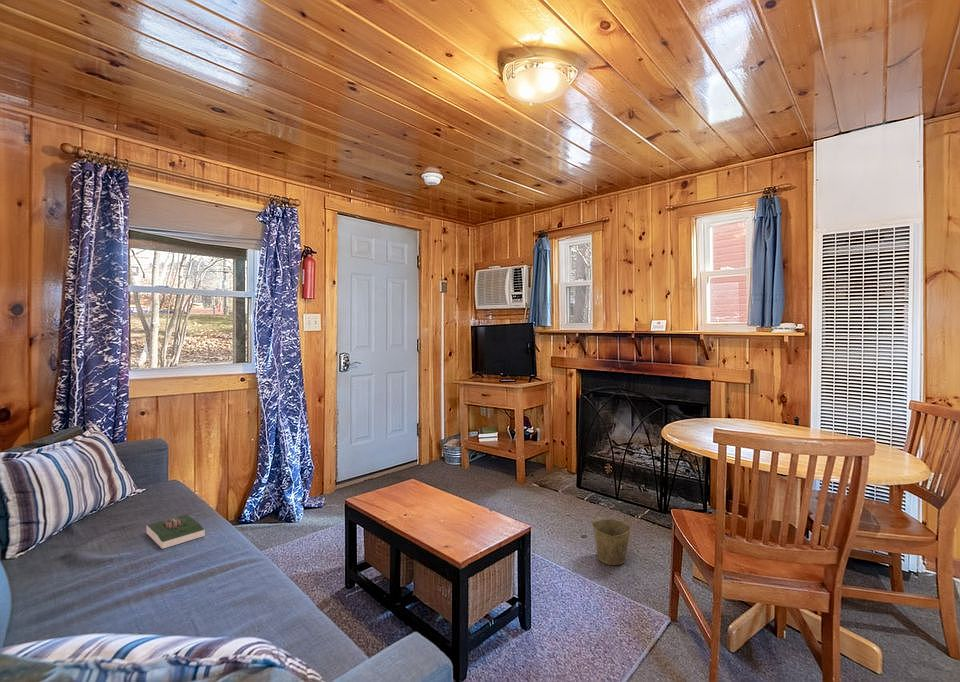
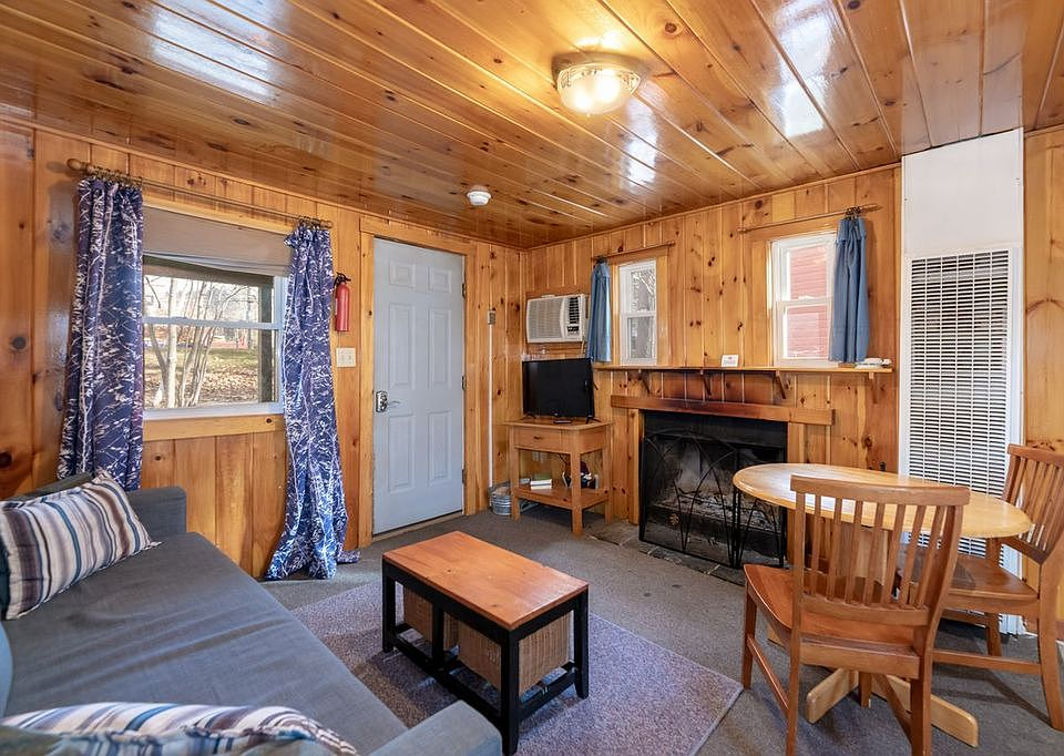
- bucket [591,503,632,566]
- book [146,513,206,550]
